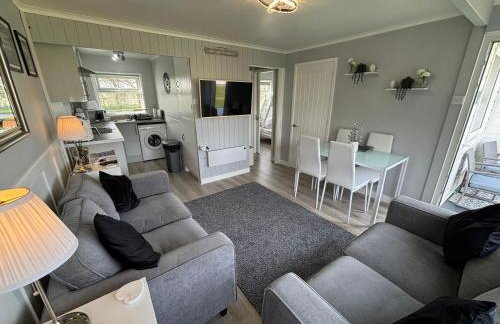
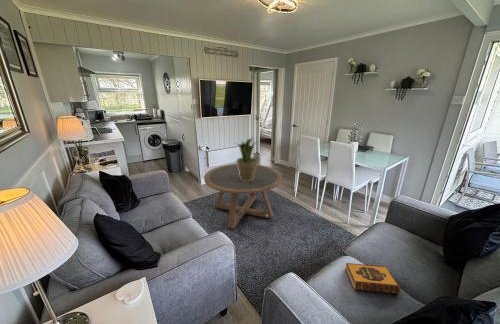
+ coffee table [203,163,283,230]
+ hardback book [344,262,402,295]
+ potted plant [234,137,260,181]
